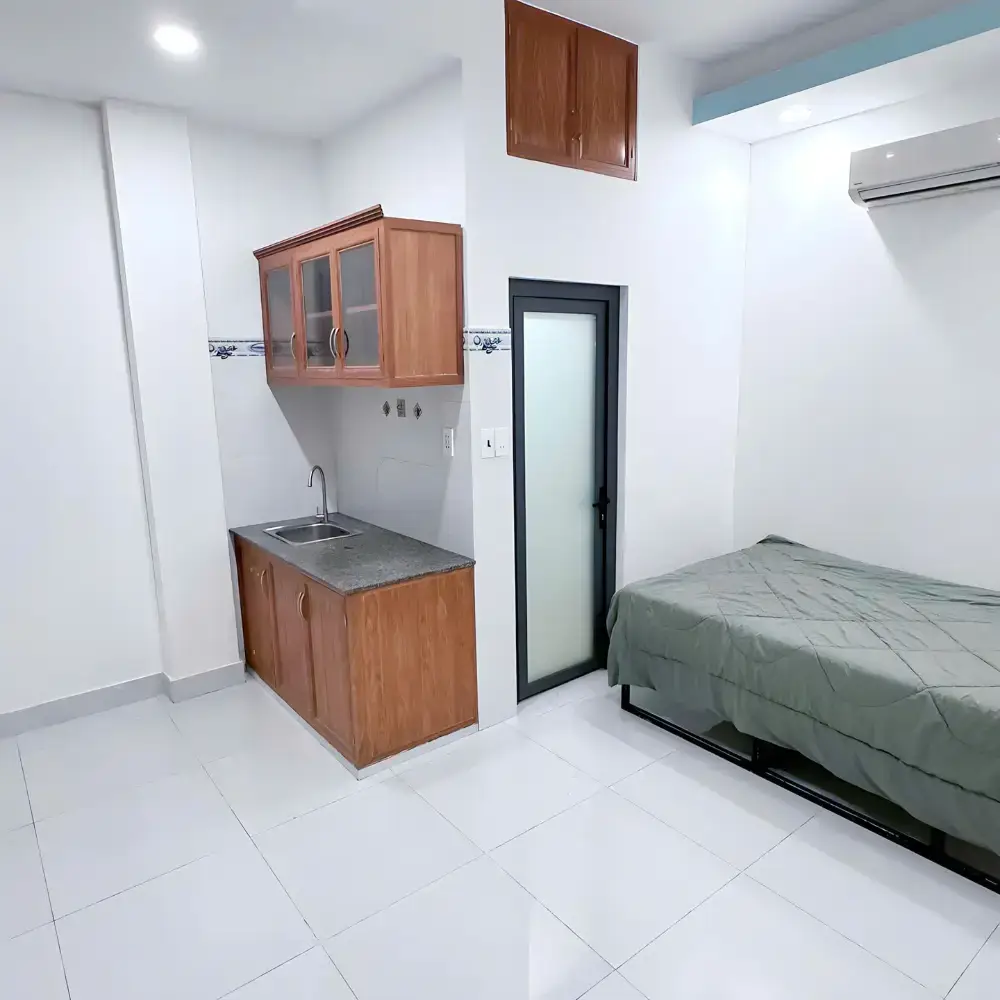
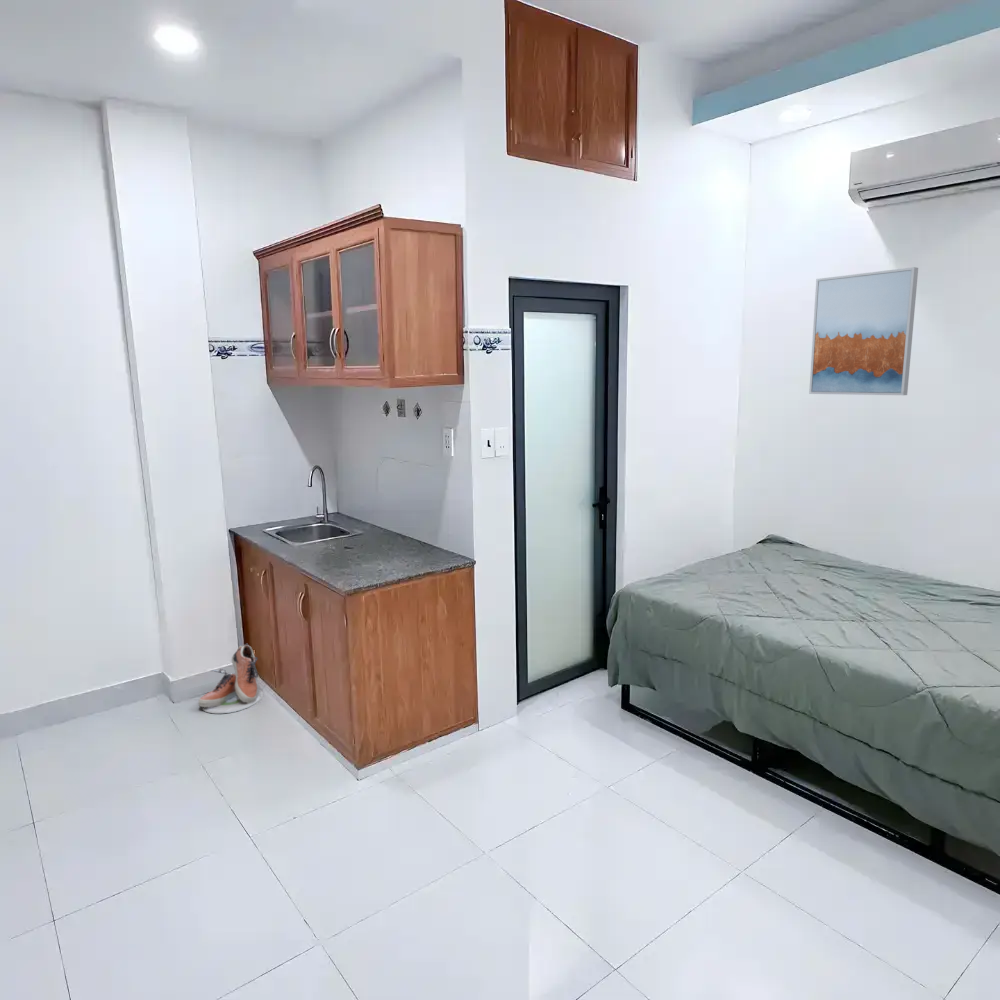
+ wall art [808,266,919,396]
+ shoe [197,643,264,714]
